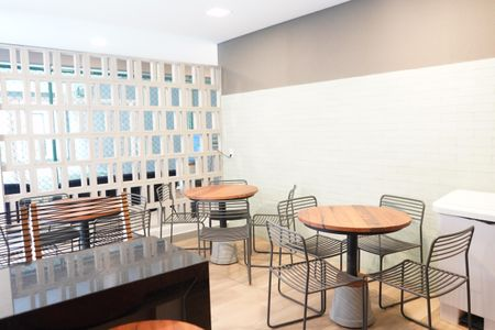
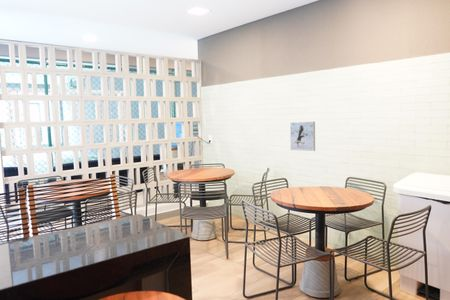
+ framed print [289,121,316,152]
